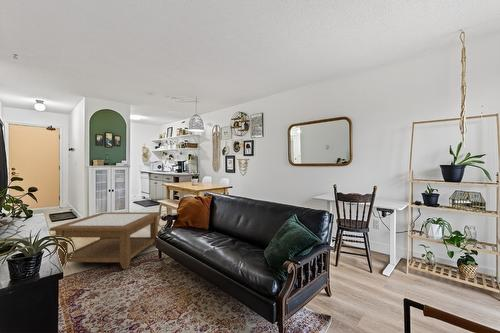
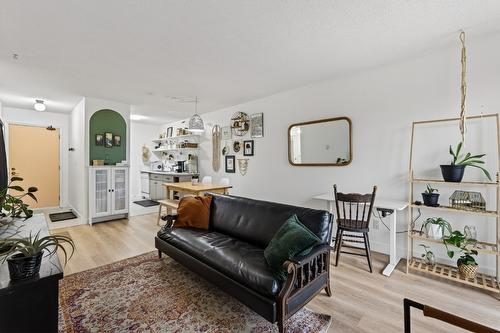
- coffee table [49,211,162,270]
